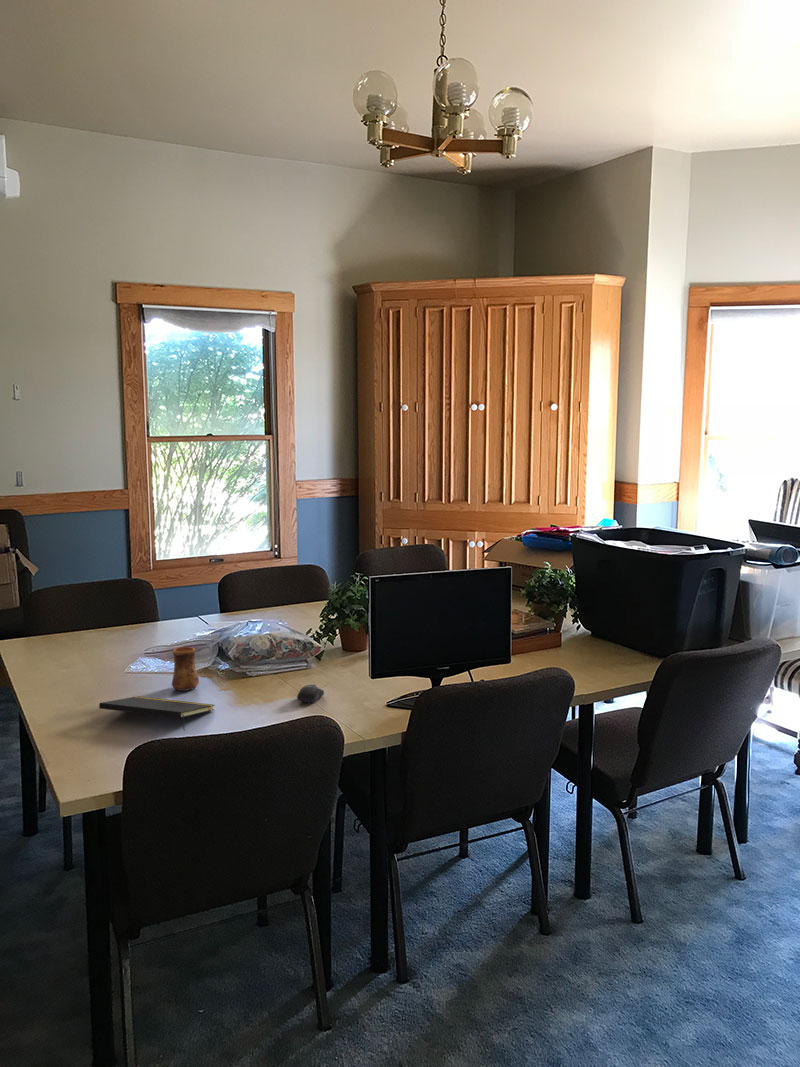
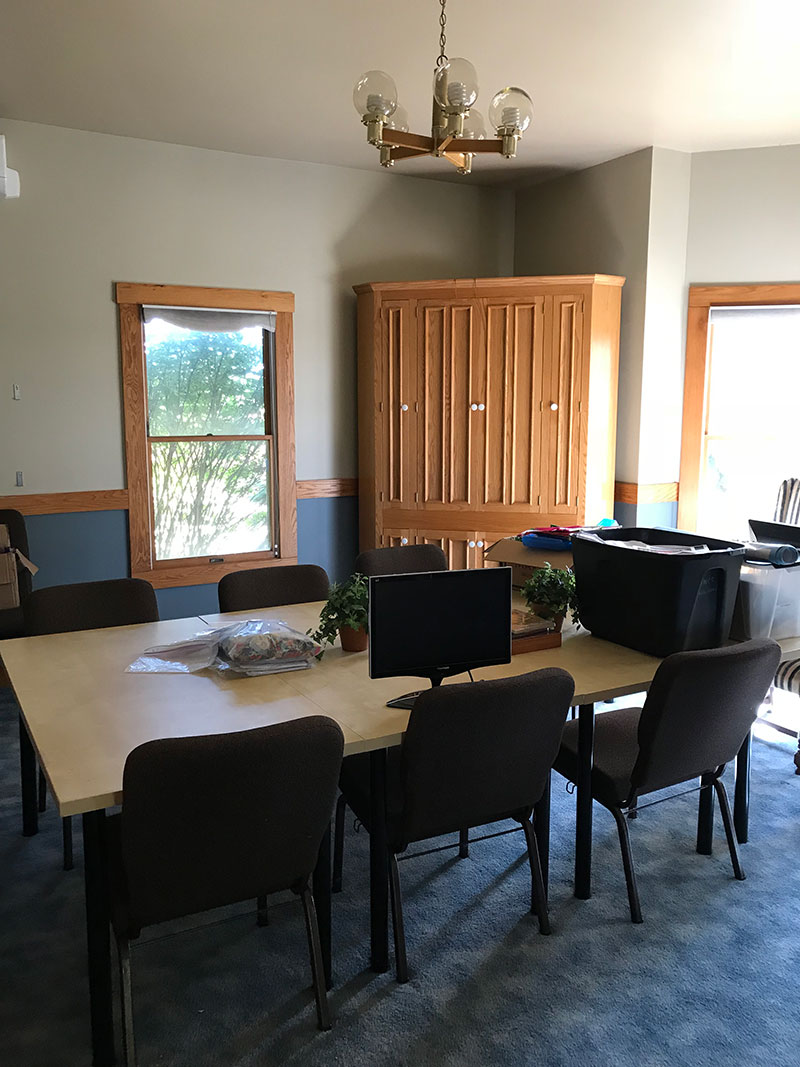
- cup [171,646,200,692]
- computer mouse [296,684,325,704]
- notepad [98,695,216,732]
